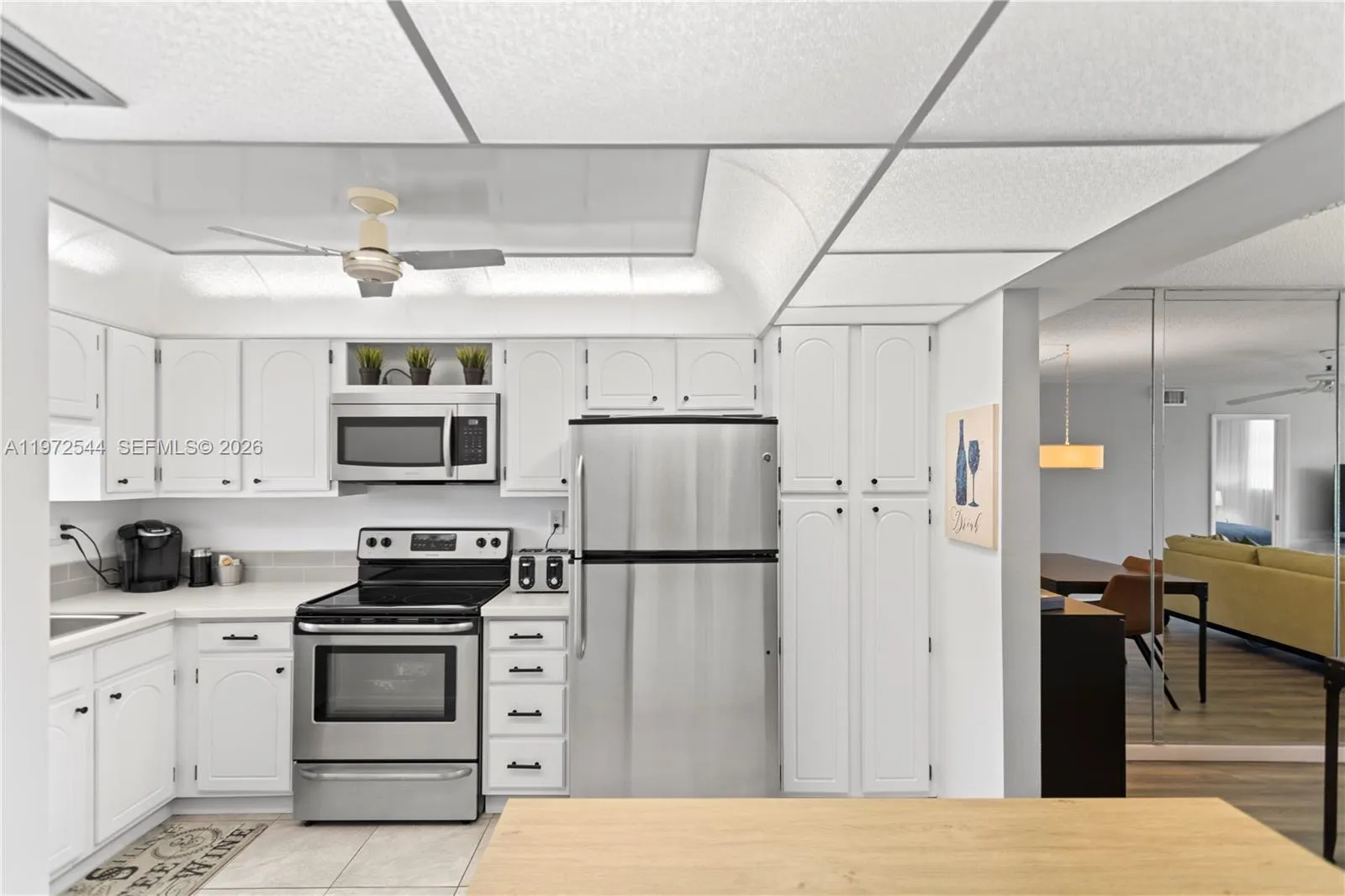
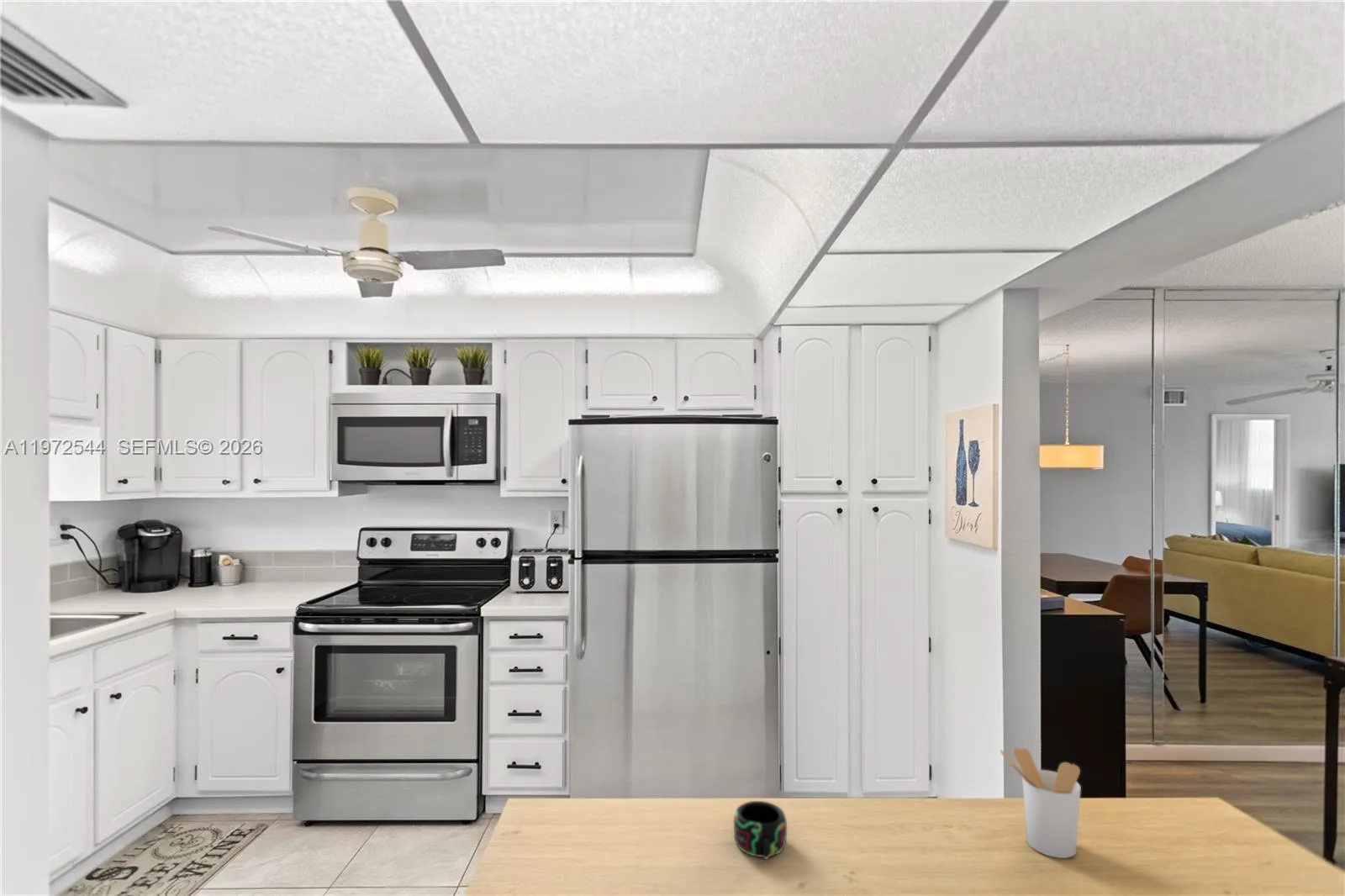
+ utensil holder [1000,747,1082,859]
+ mug [733,800,788,860]
